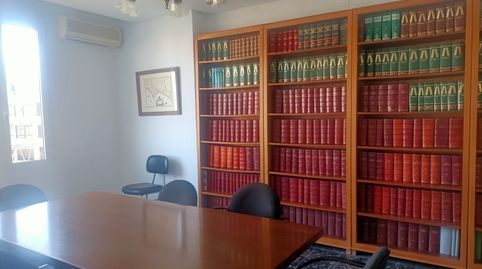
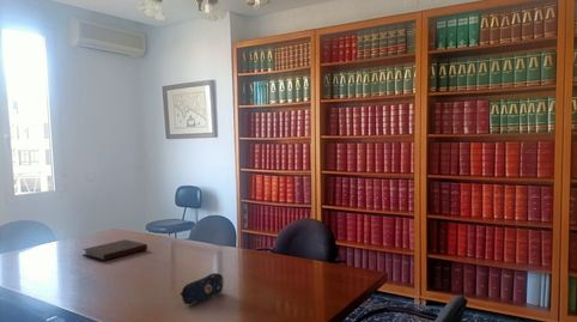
+ pencil case [180,272,224,305]
+ notebook [81,238,148,262]
